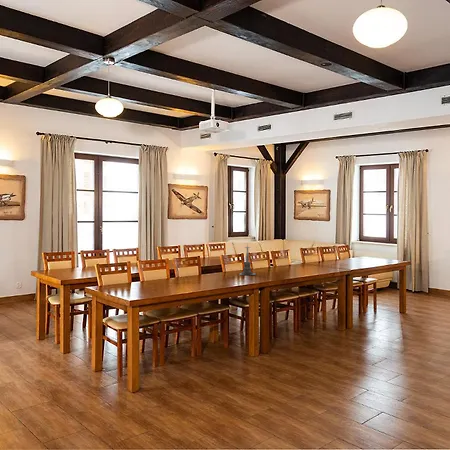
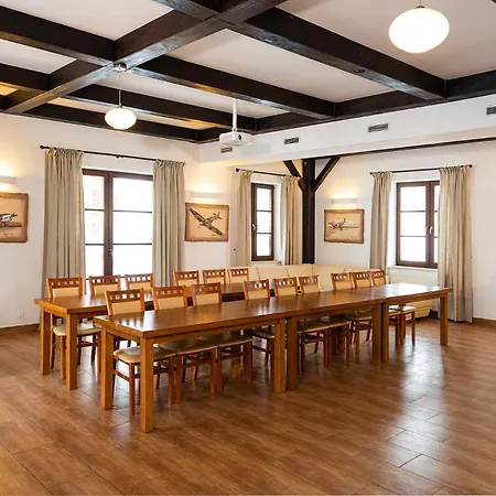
- candle holder [238,242,257,276]
